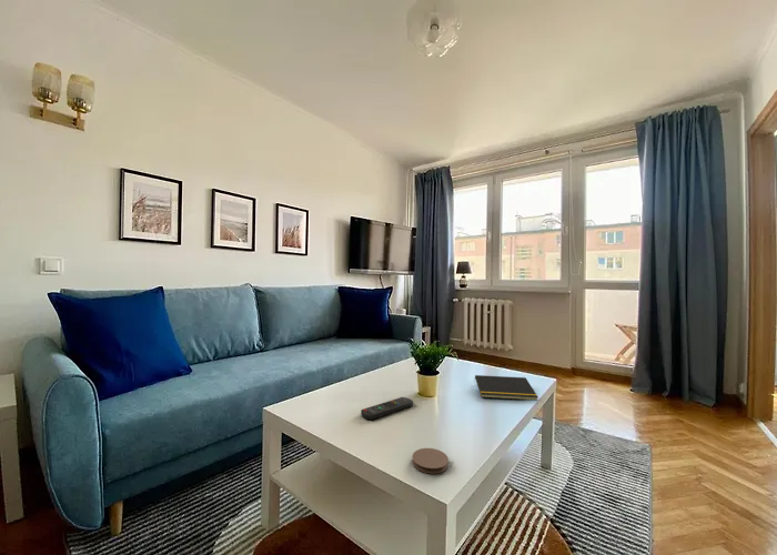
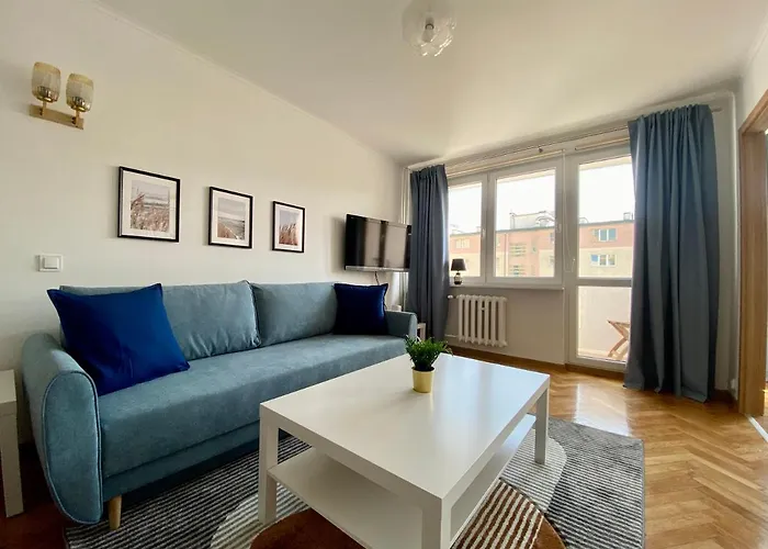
- remote control [360,396,414,421]
- notepad [473,374,539,402]
- coaster [411,447,450,475]
